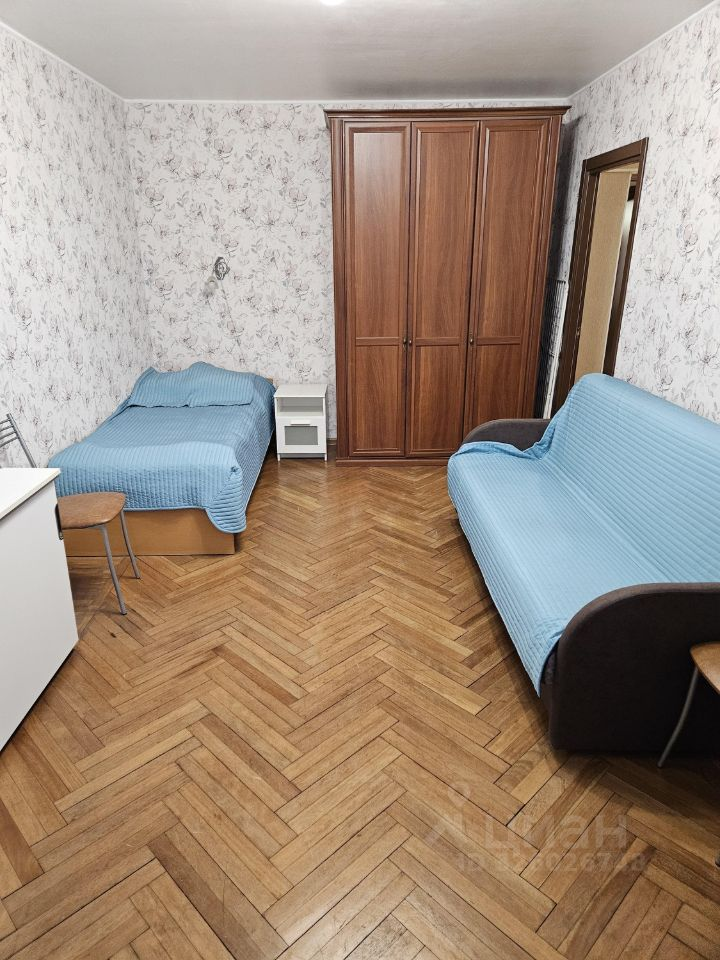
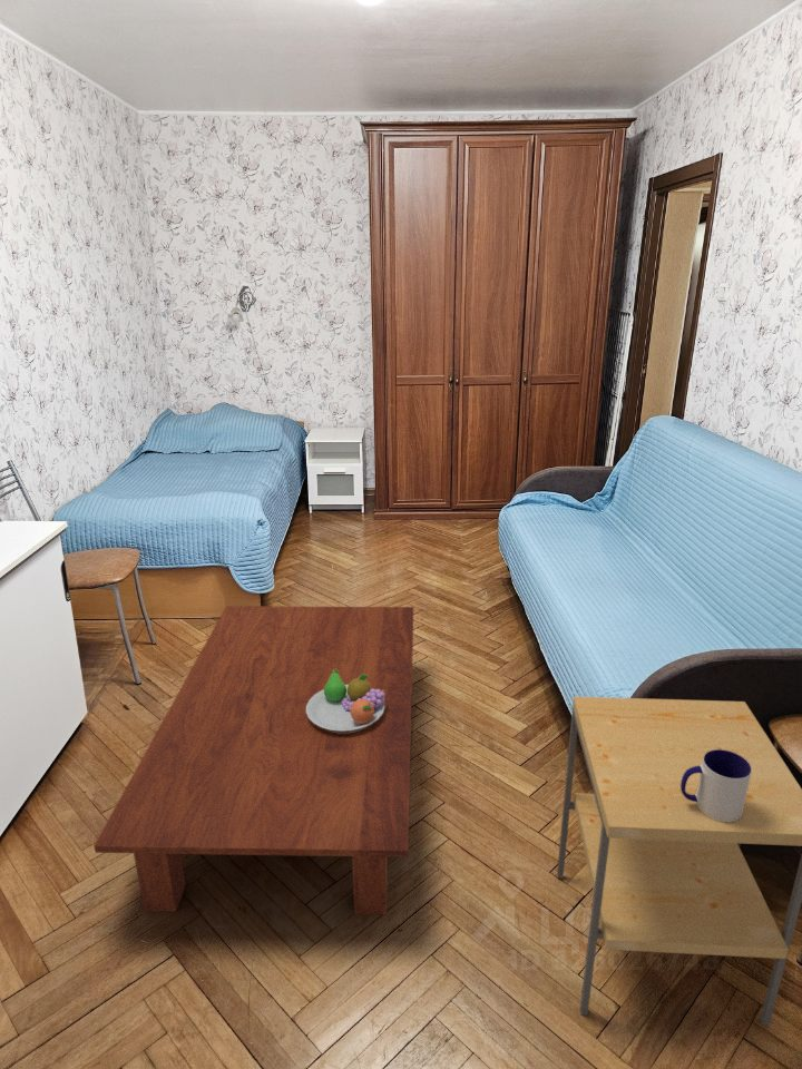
+ fruit bowl [306,669,384,733]
+ mug [681,749,752,822]
+ coffee table [92,605,414,915]
+ side table [556,696,802,1027]
